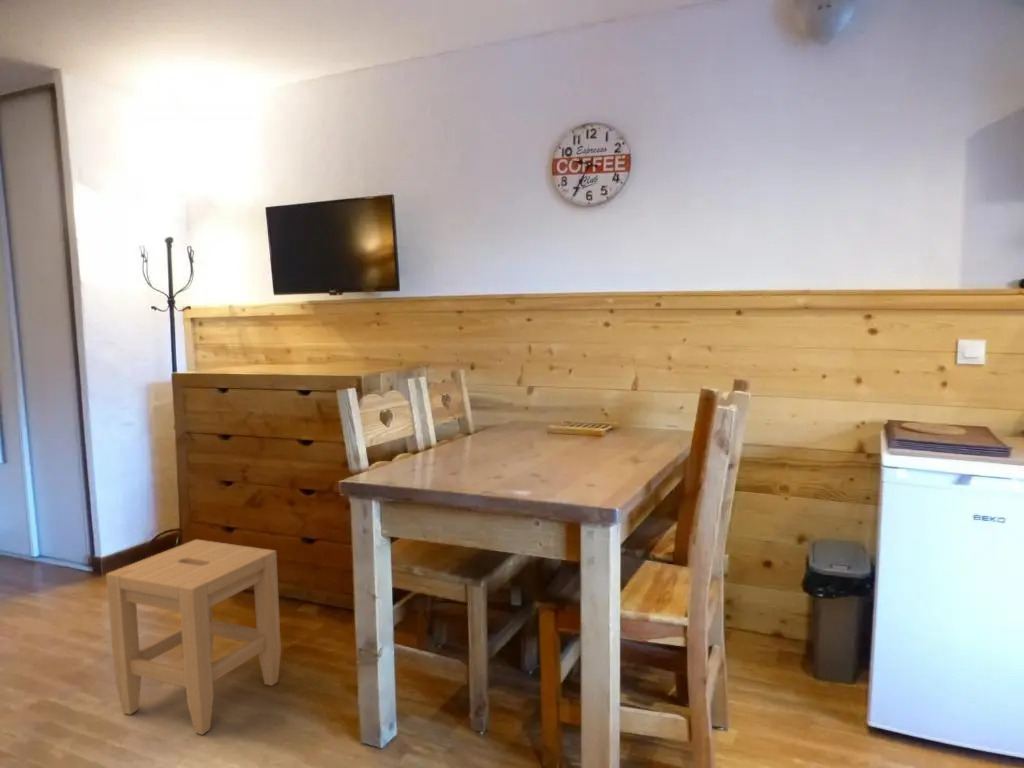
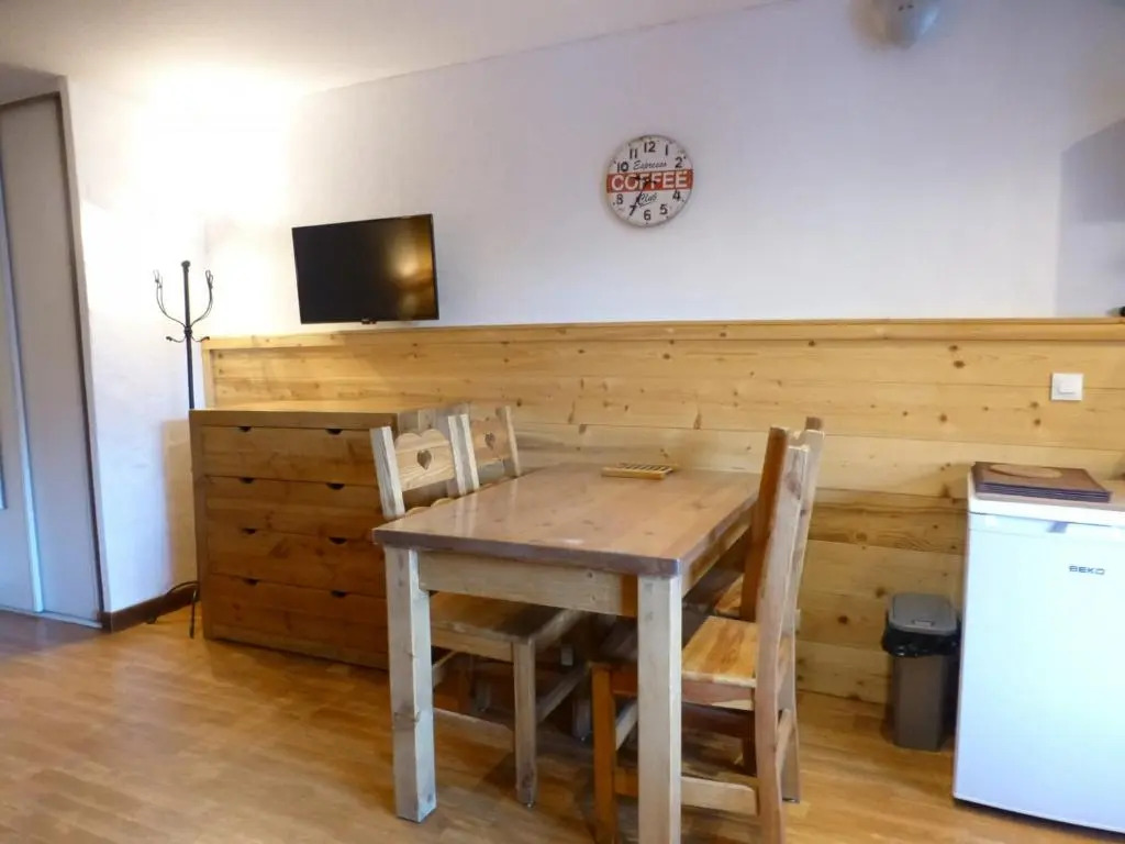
- stool [105,538,282,736]
